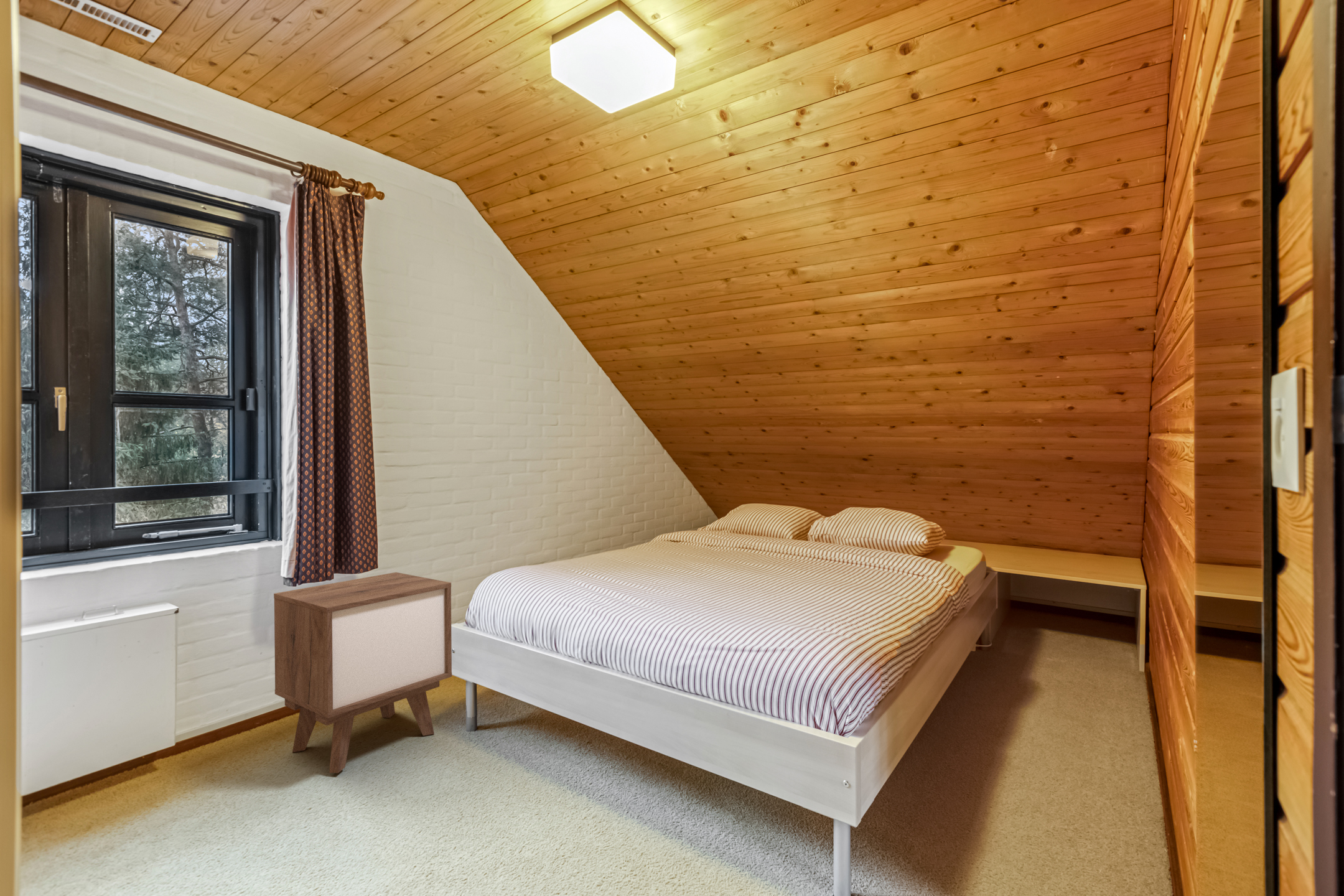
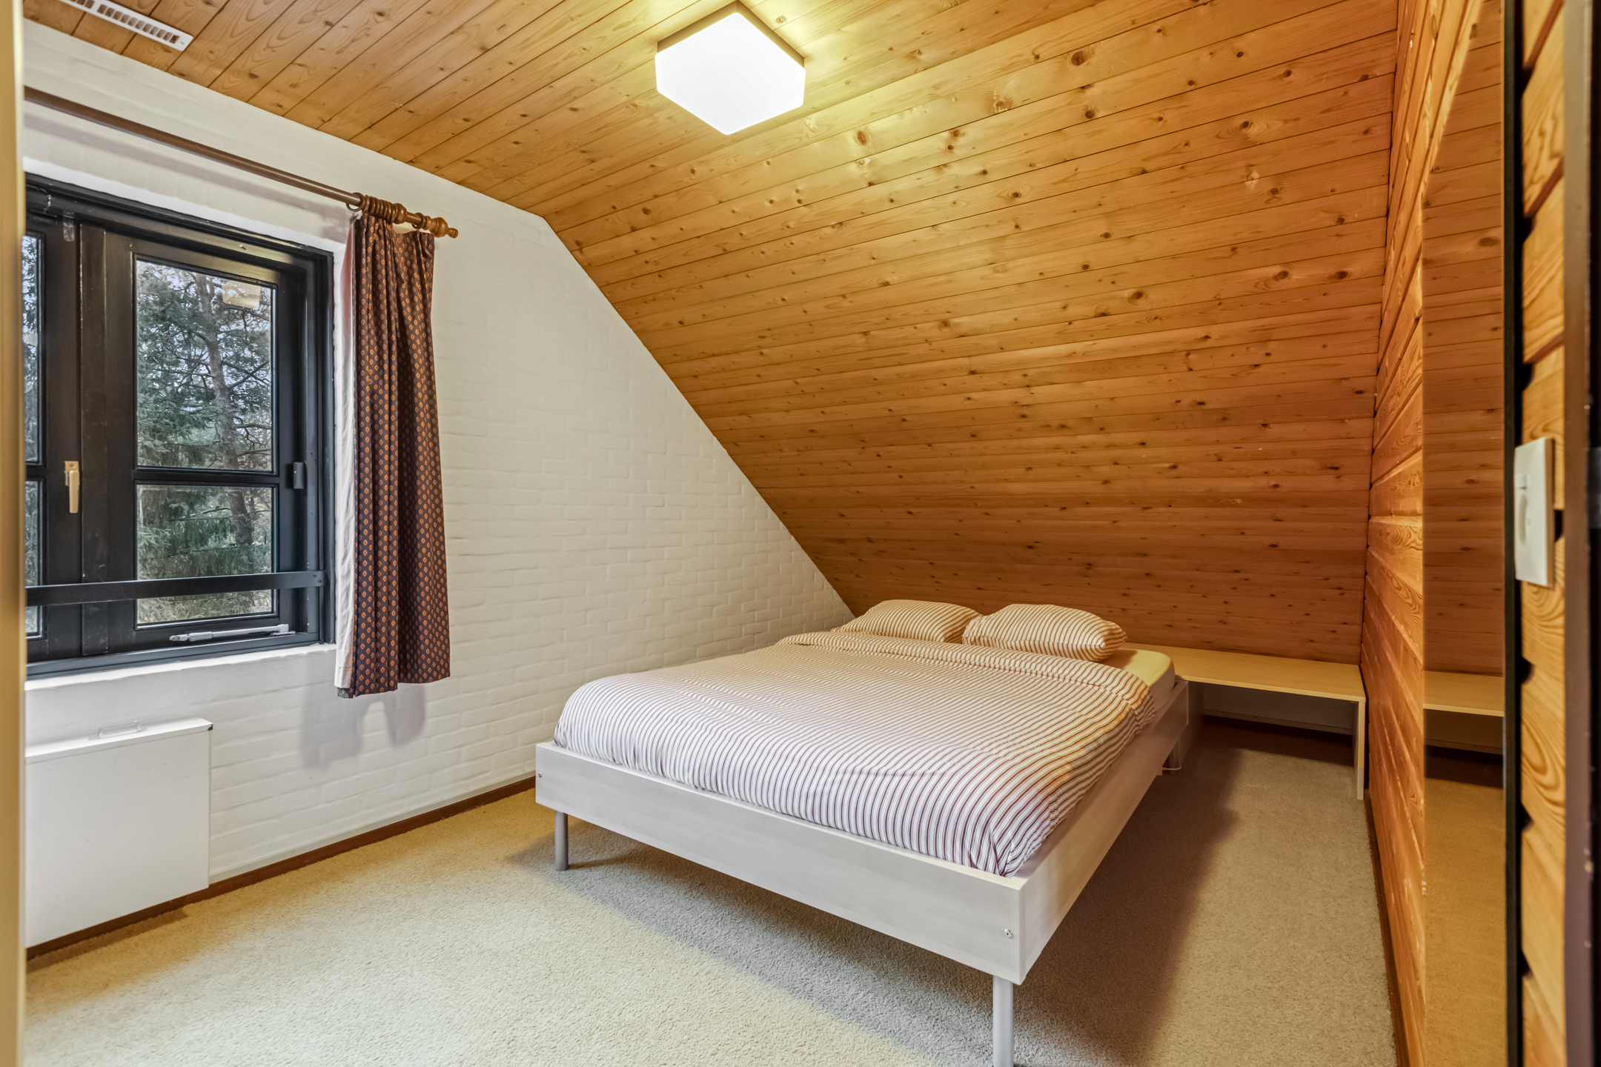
- nightstand [273,572,452,774]
